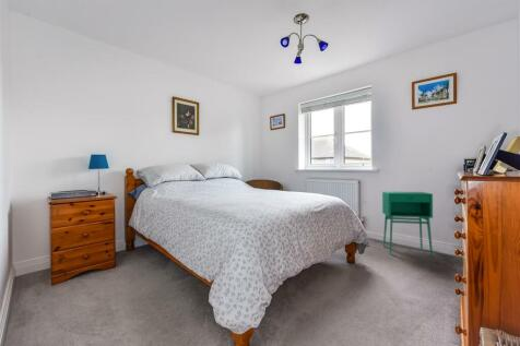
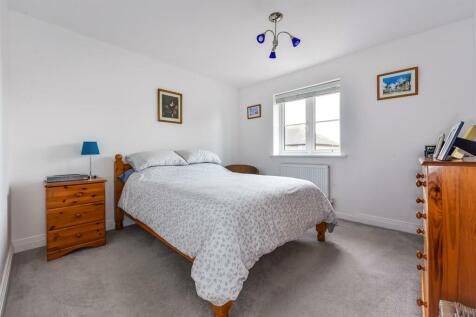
- storage cabinet [381,191,434,258]
